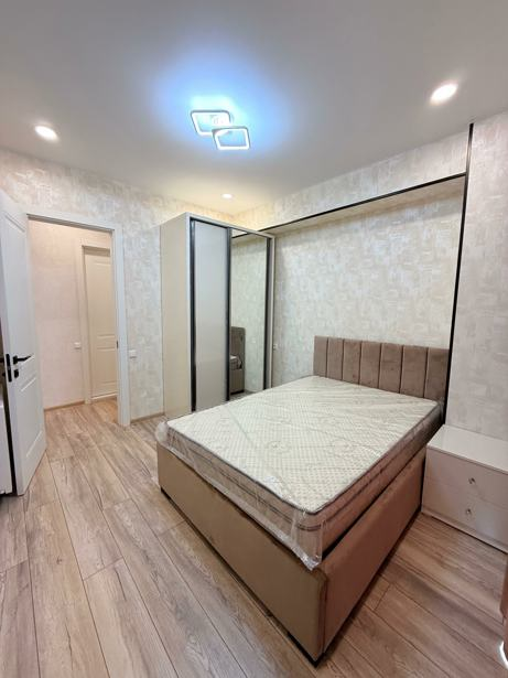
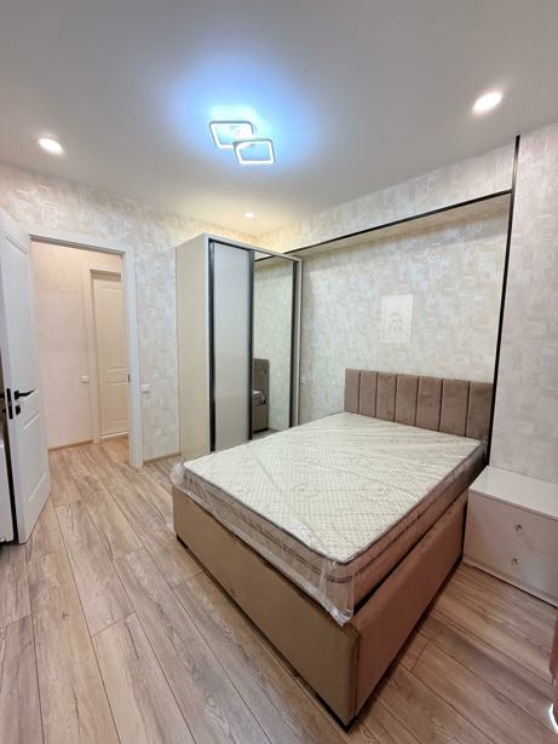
+ wall art [379,293,415,345]
